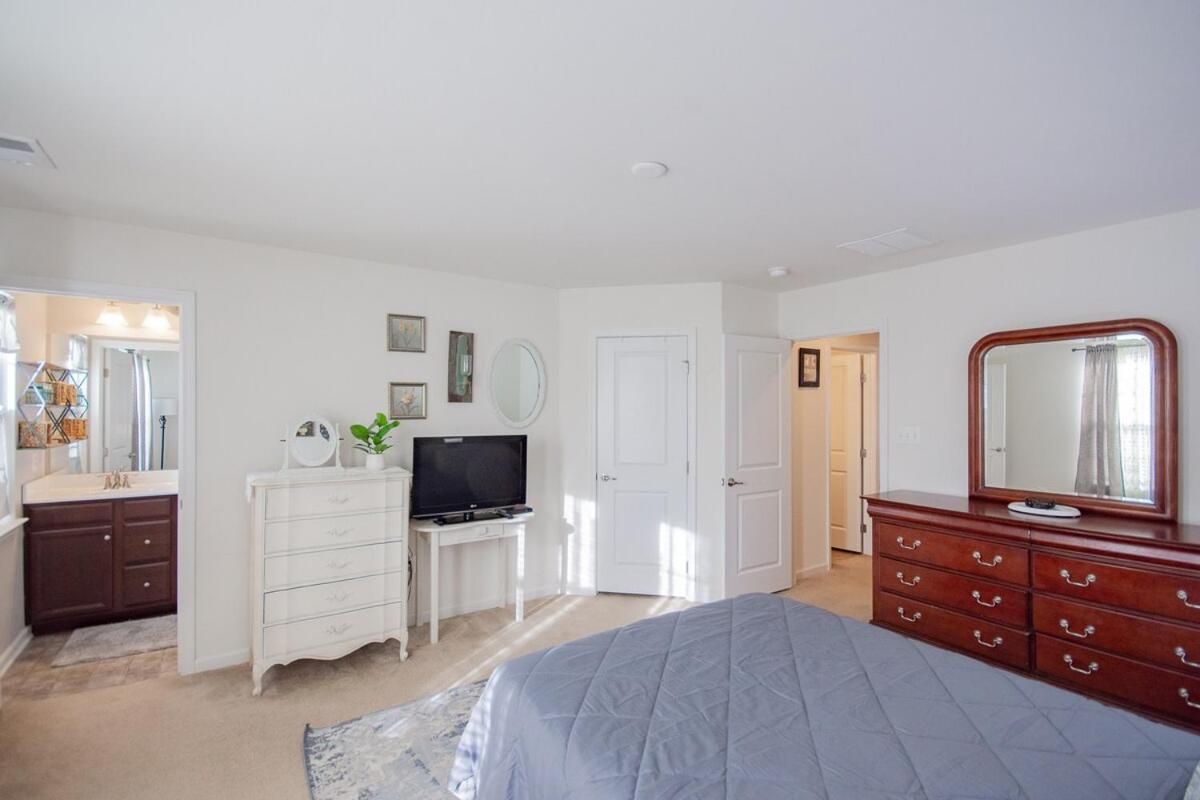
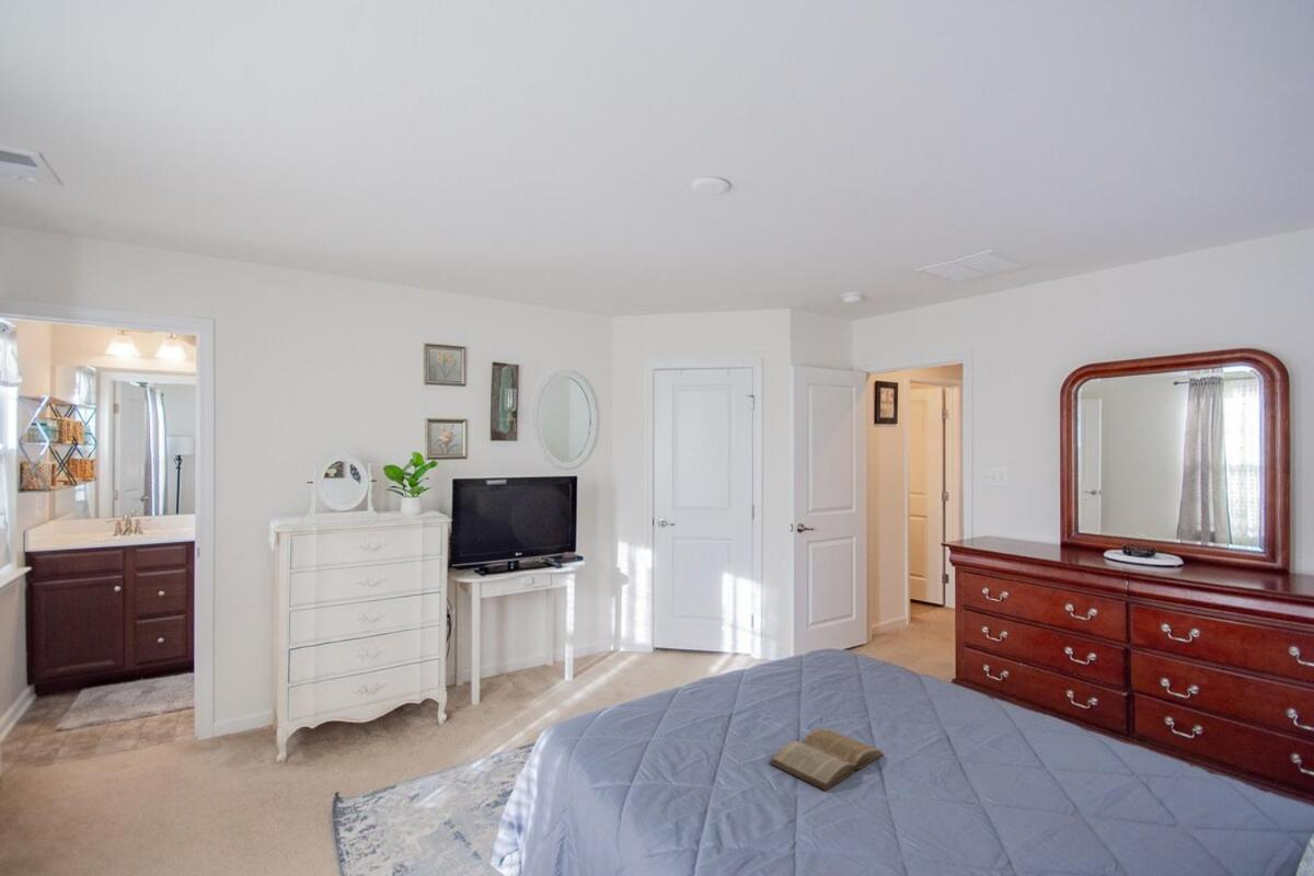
+ book [769,728,885,792]
